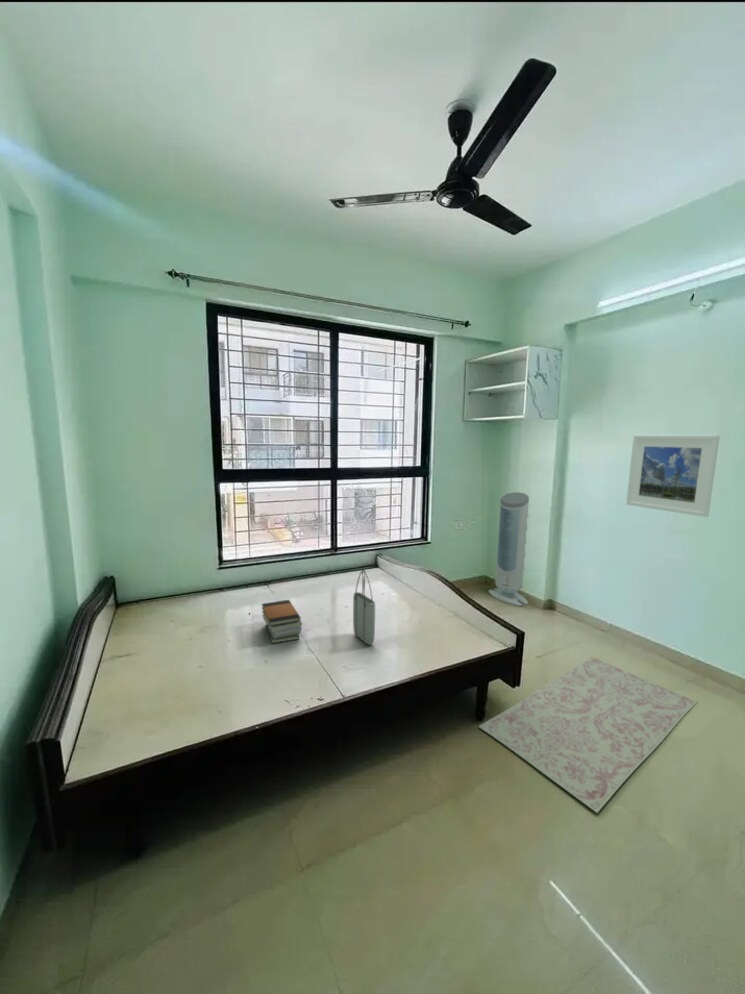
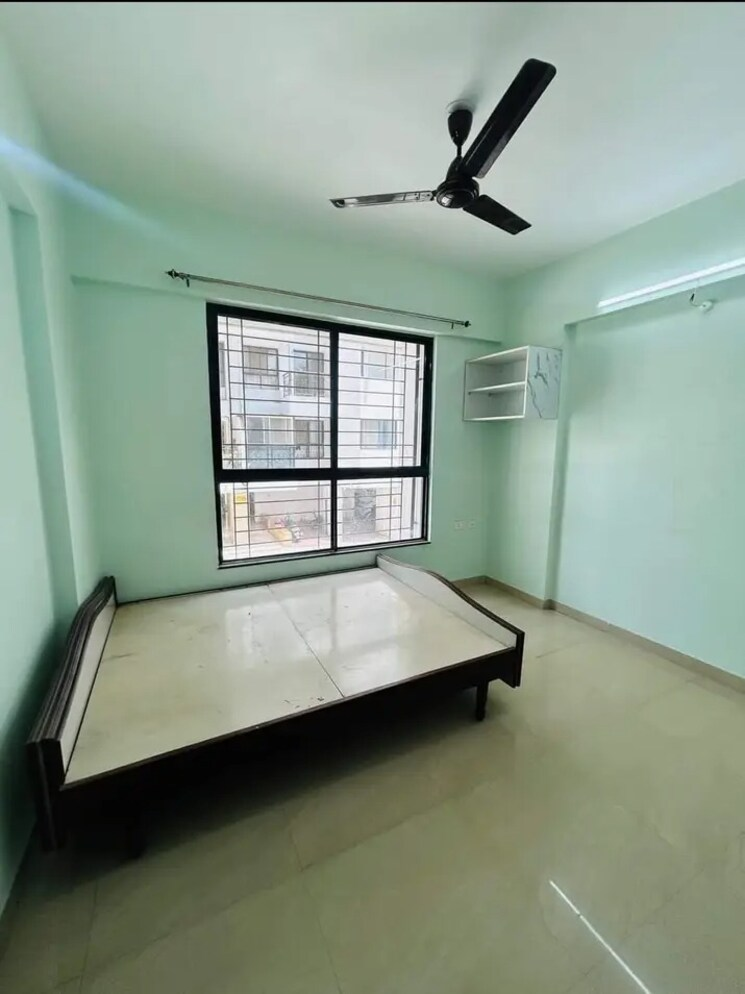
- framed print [625,434,721,518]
- book stack [261,599,303,645]
- air purifier [488,491,530,607]
- tote bag [352,569,376,646]
- rug [478,656,698,814]
